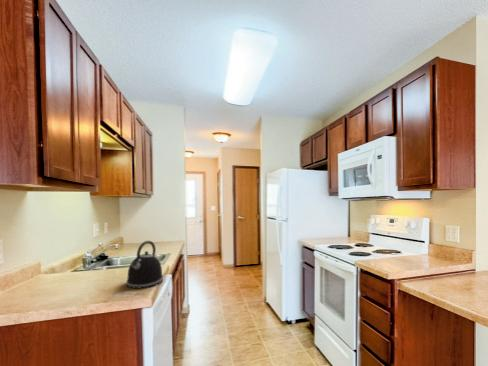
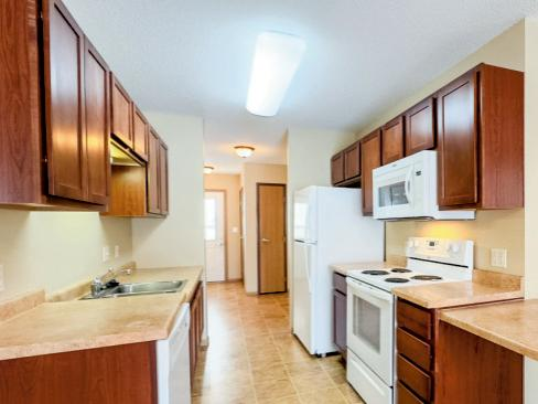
- kettle [125,240,164,290]
